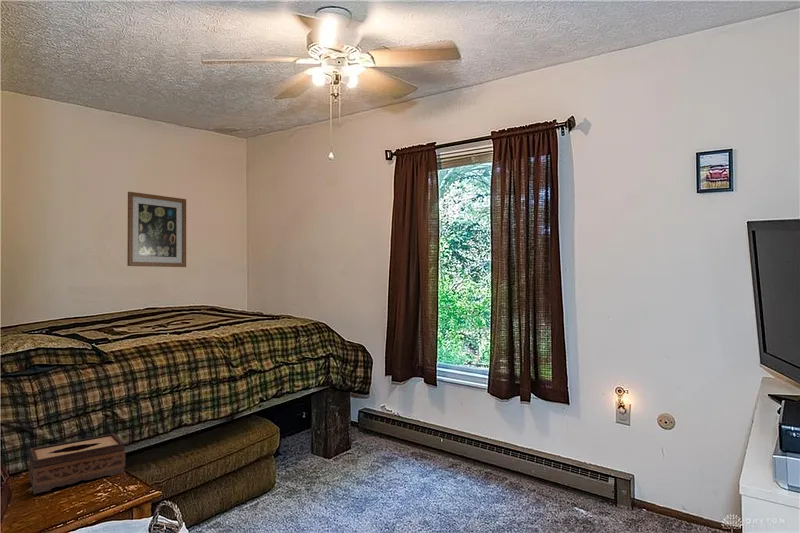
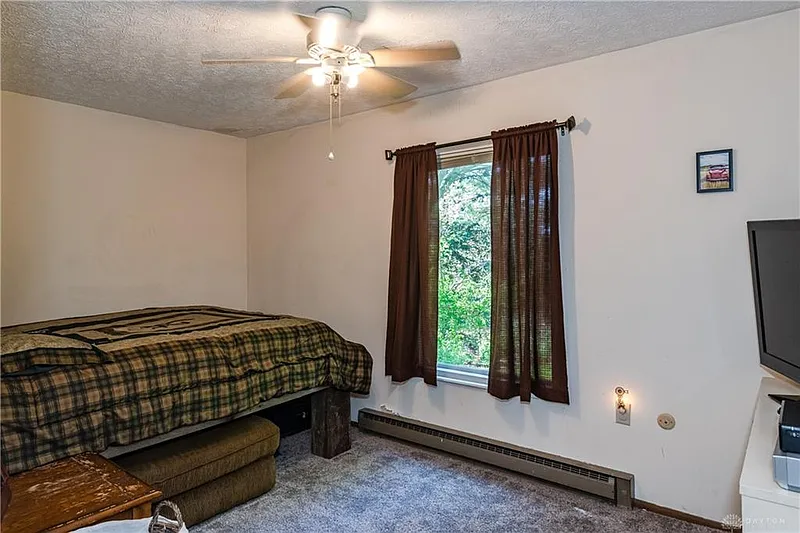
- wall art [126,191,187,268]
- tissue box [28,432,126,495]
